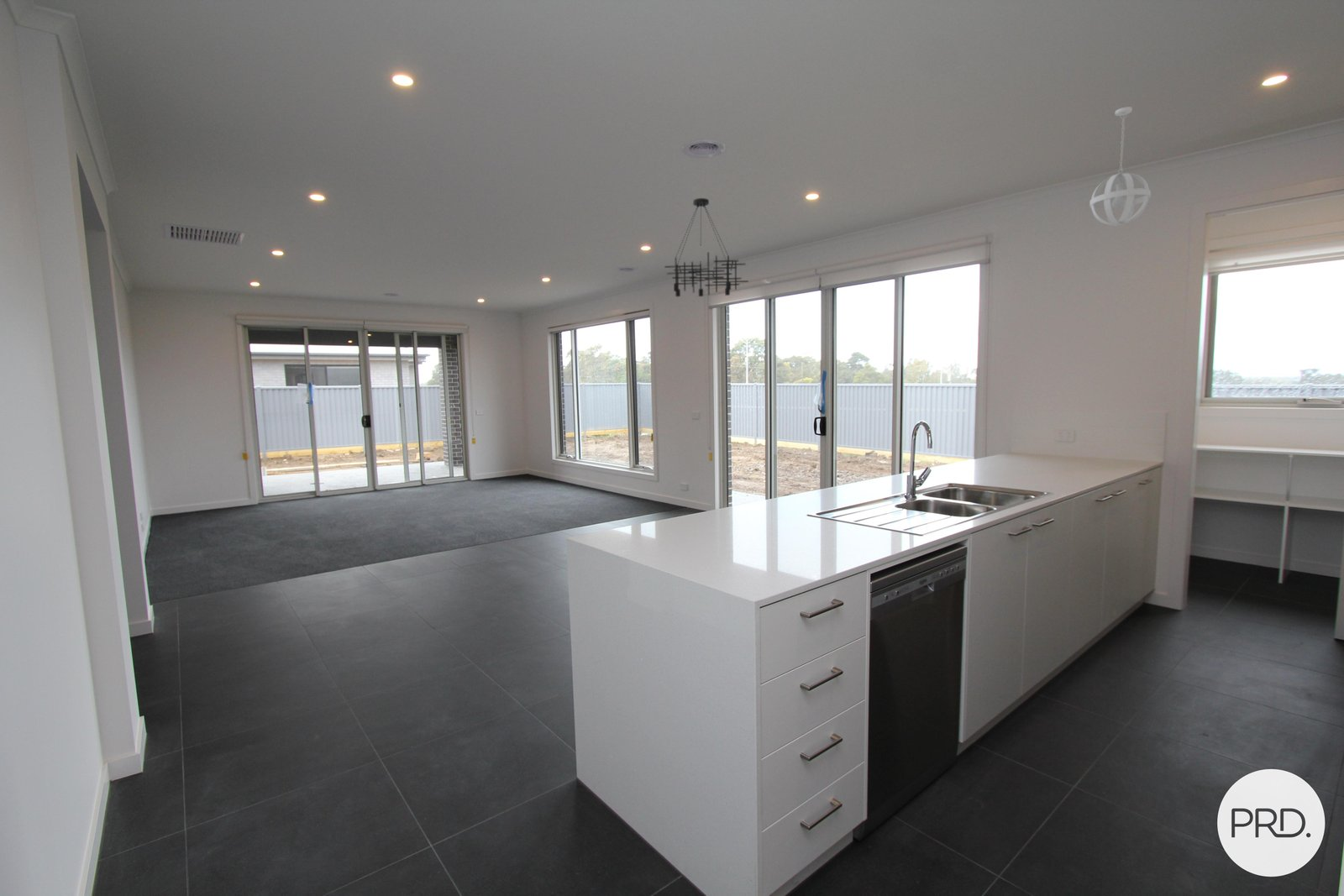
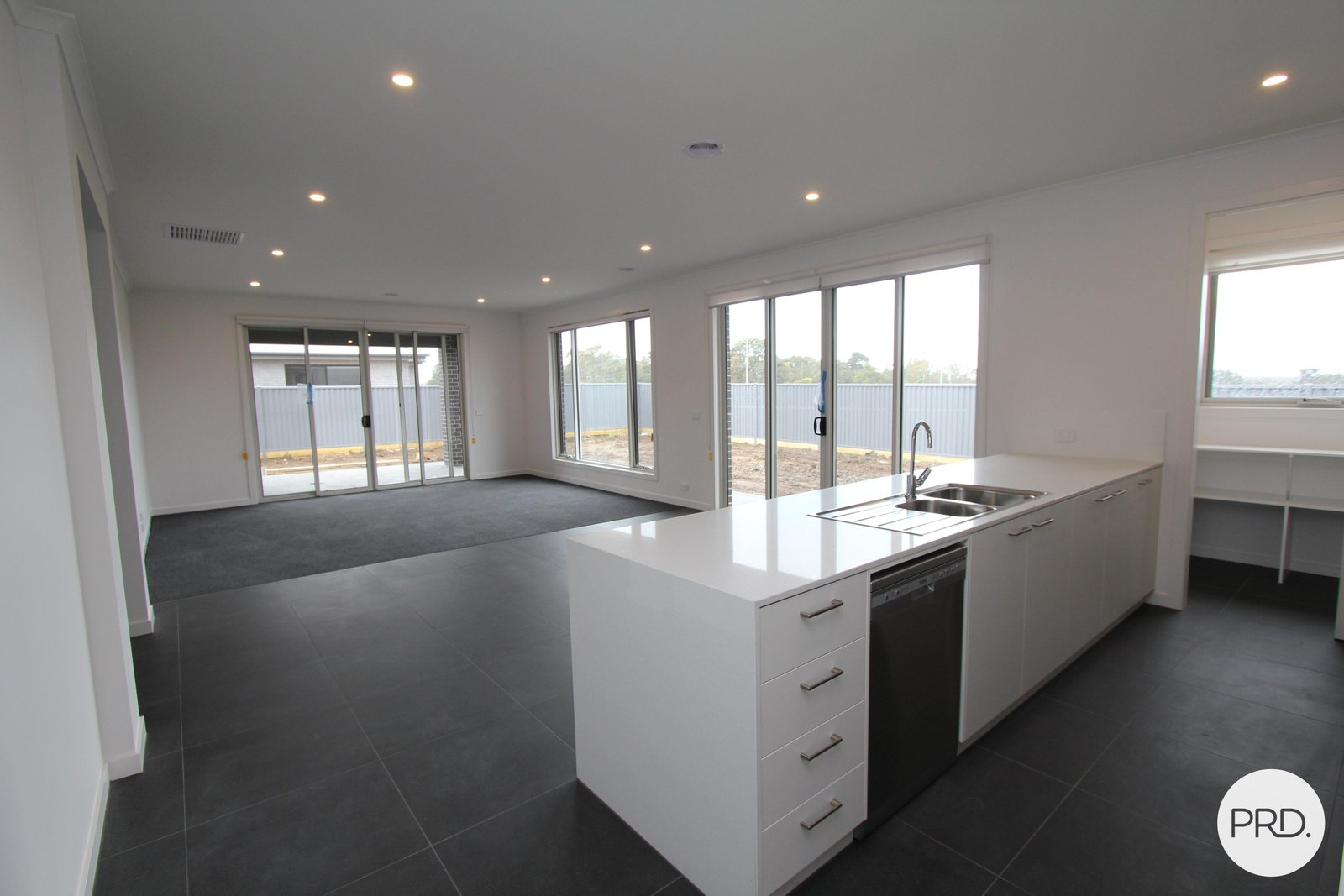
- chandelier [664,197,749,297]
- pendant light [1089,106,1152,226]
